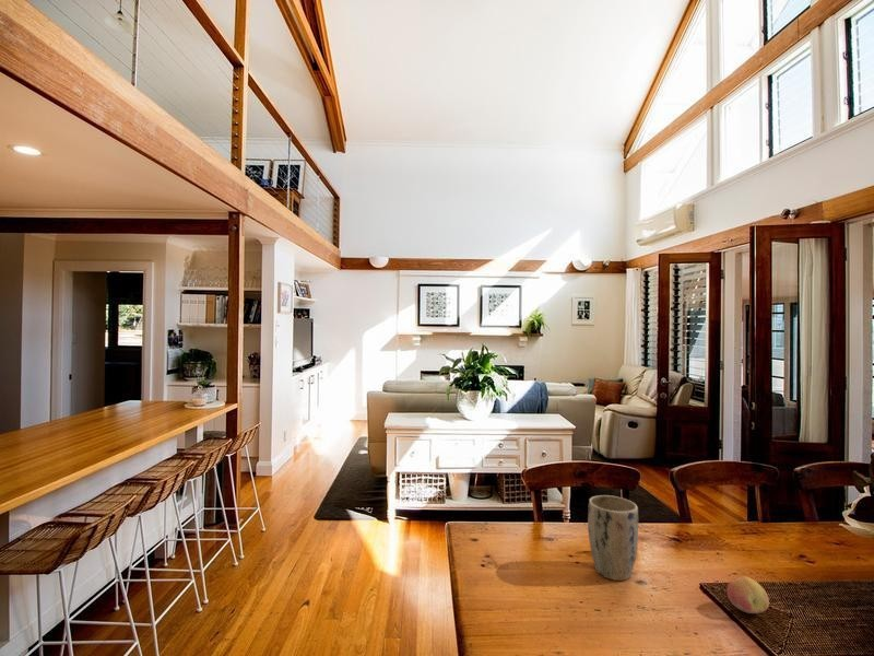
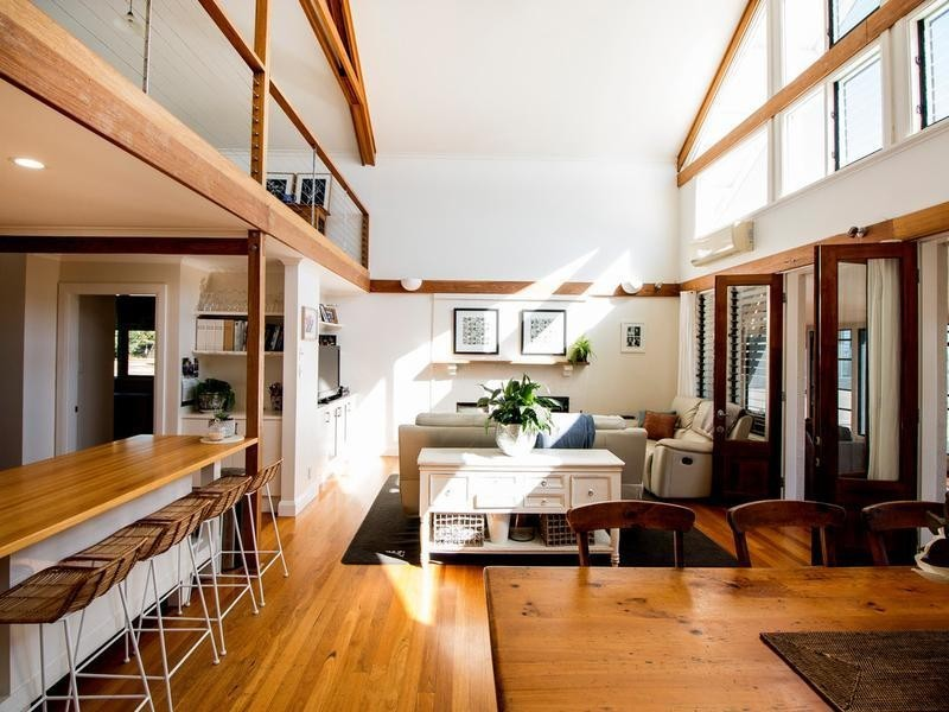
- plant pot [587,494,639,582]
- fruit [725,575,770,614]
